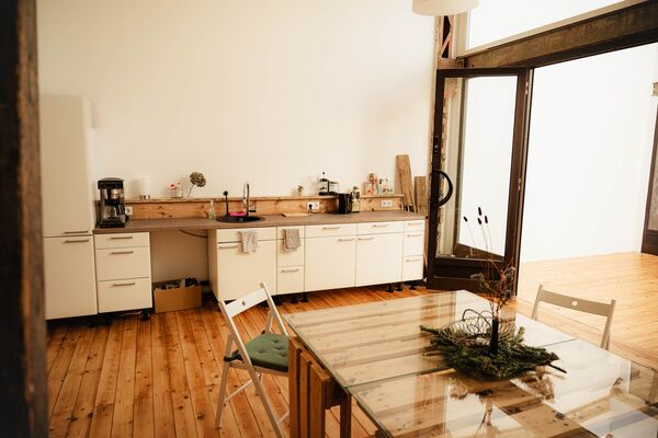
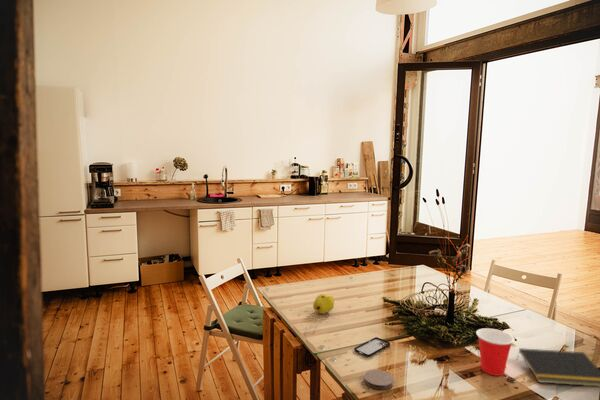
+ cup [475,327,516,377]
+ notepad [516,347,600,388]
+ fruit [312,293,335,315]
+ smartphone [353,336,391,358]
+ coaster [363,369,395,390]
